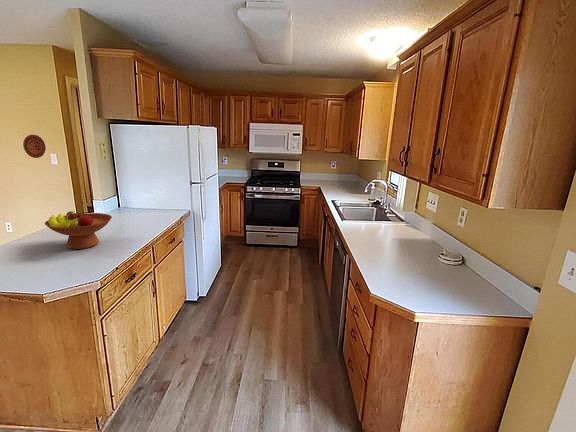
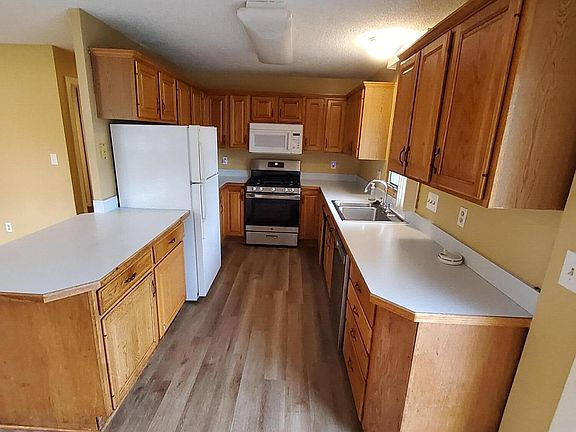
- decorative plate [22,134,47,159]
- fruit bowl [44,210,113,250]
